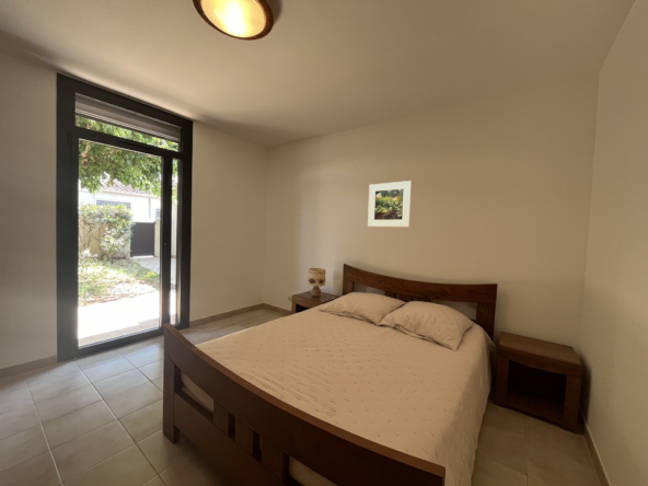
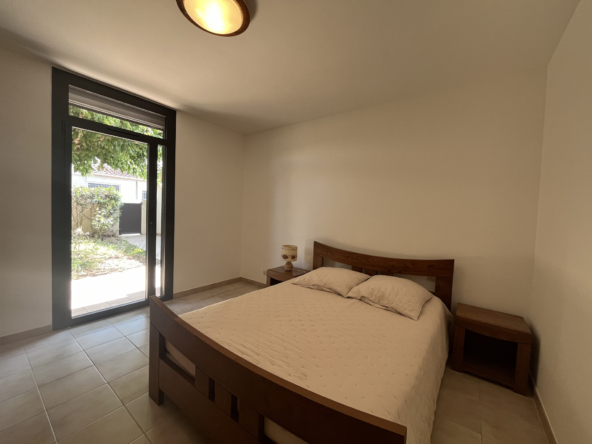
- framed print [367,180,413,228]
